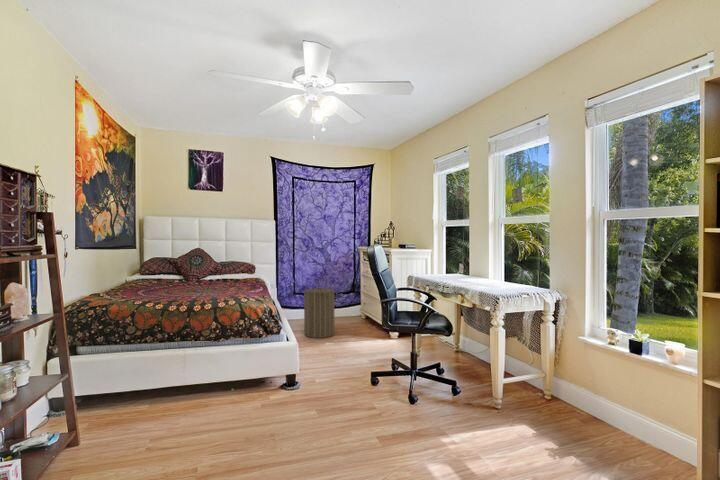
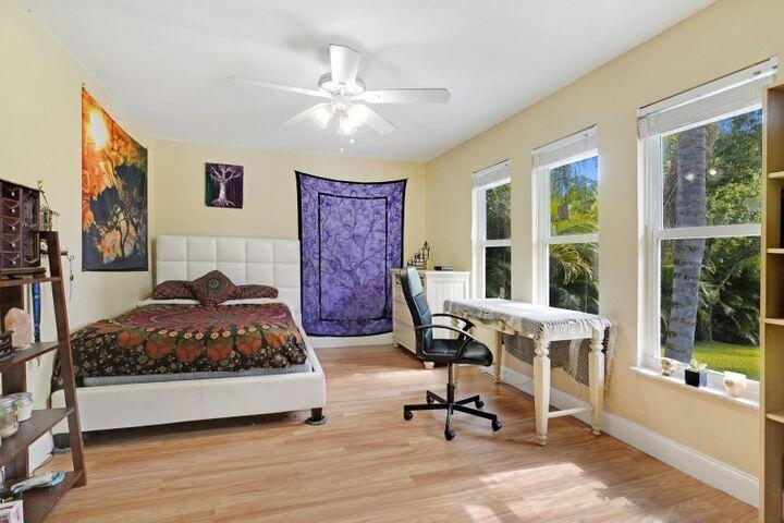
- laundry hamper [303,282,336,339]
